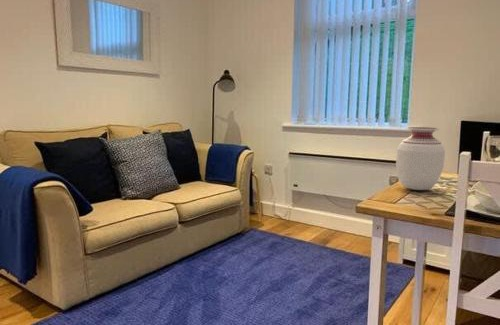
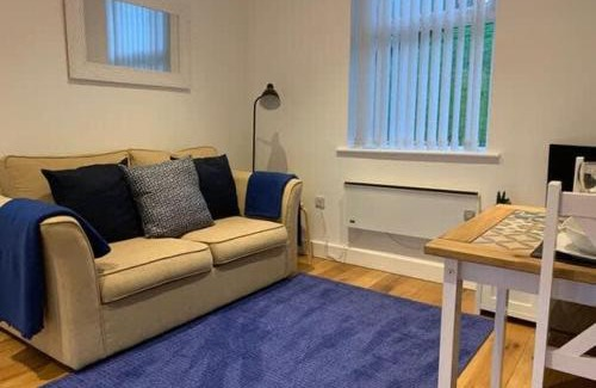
- vase [395,126,446,191]
